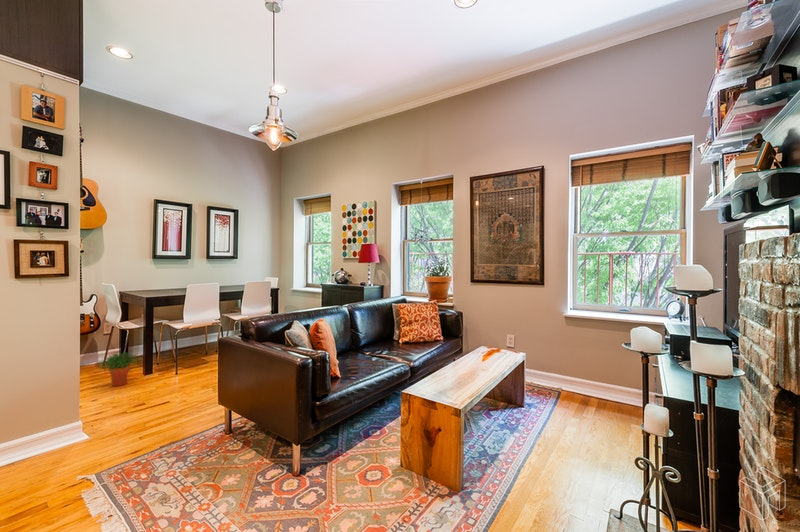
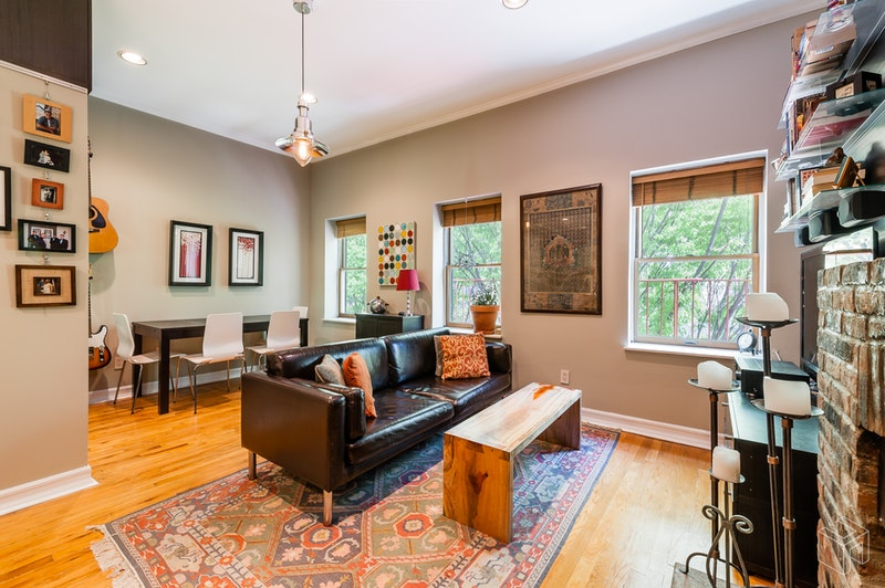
- potted plant [96,351,144,387]
